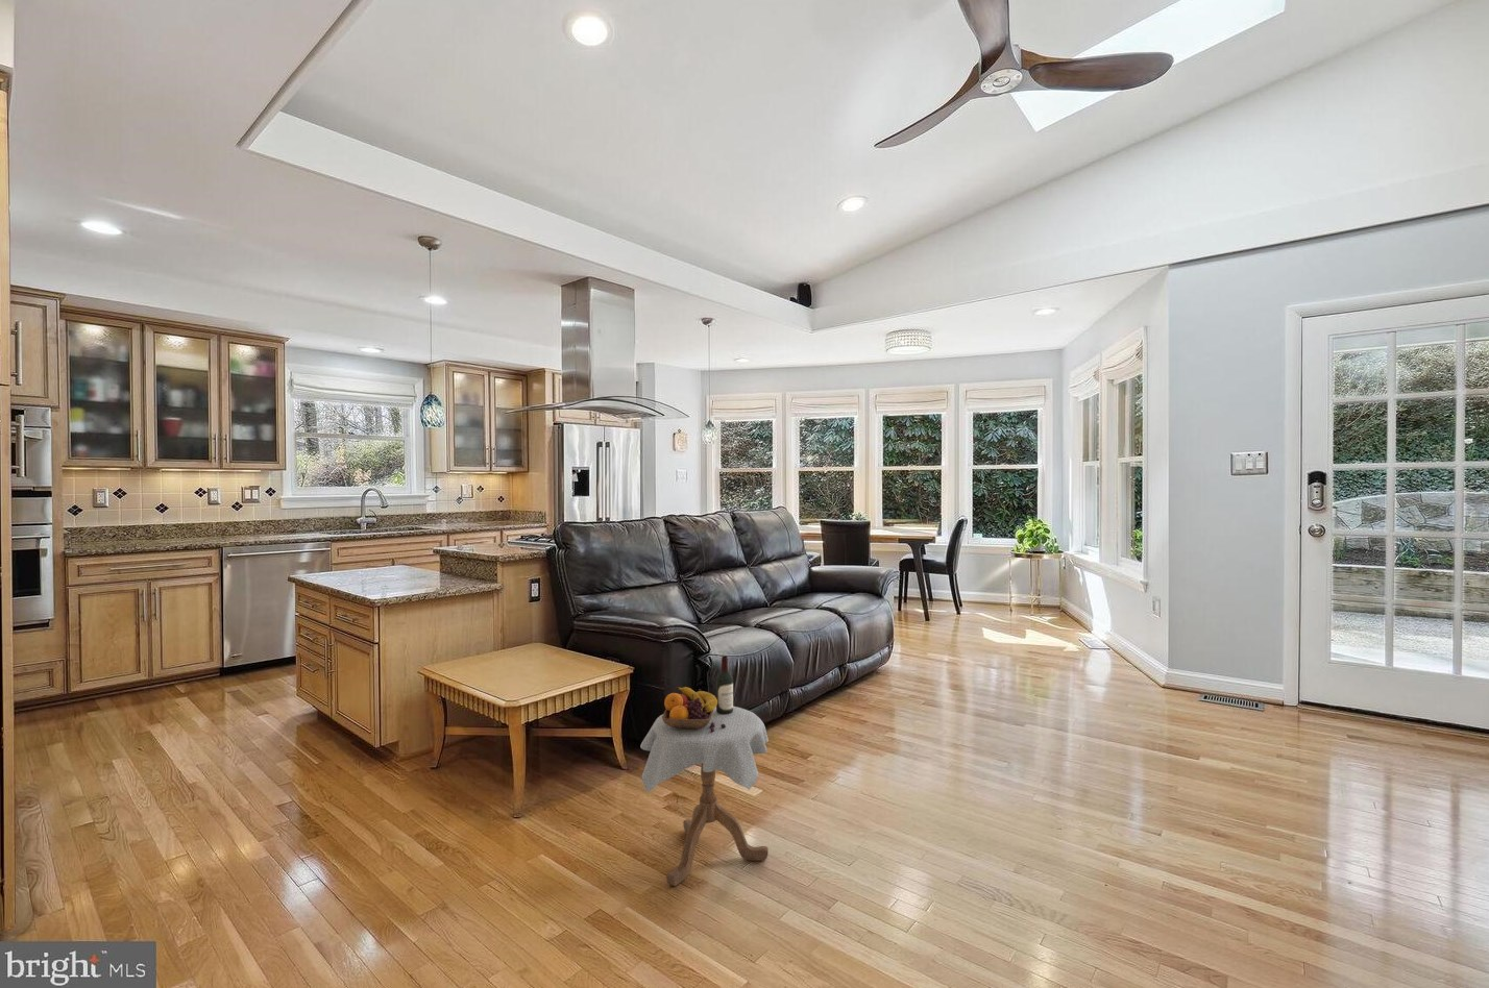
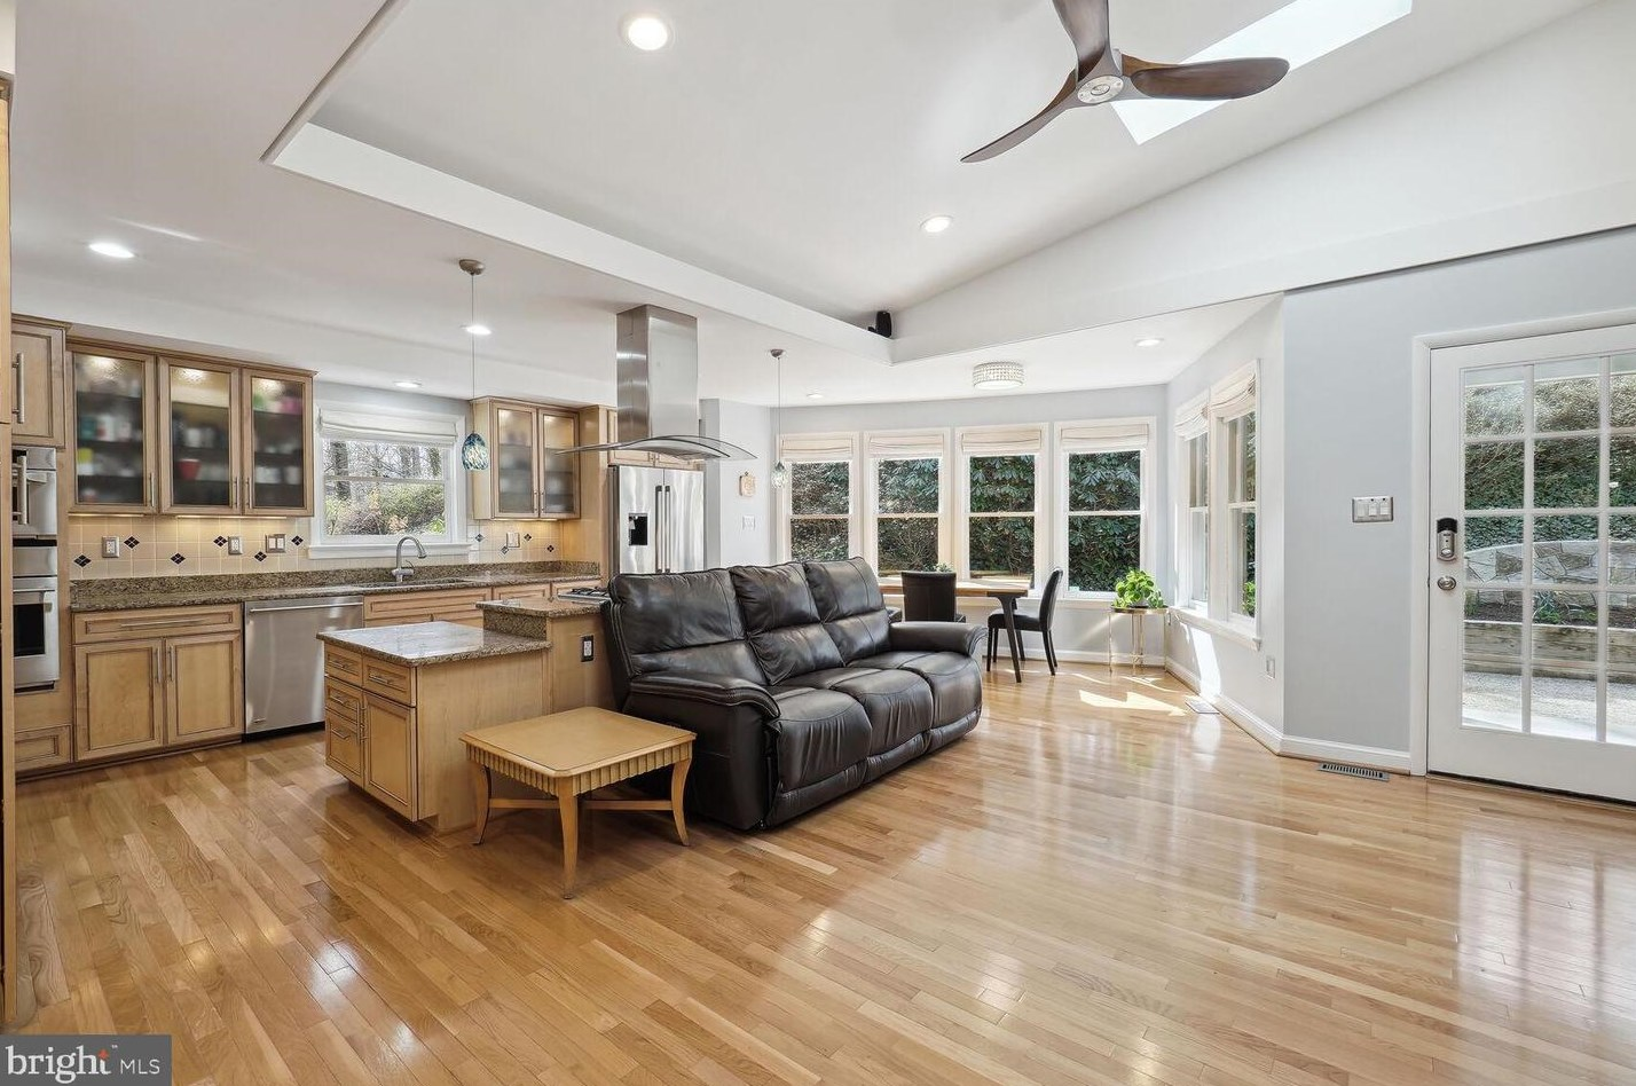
- side table [640,655,770,887]
